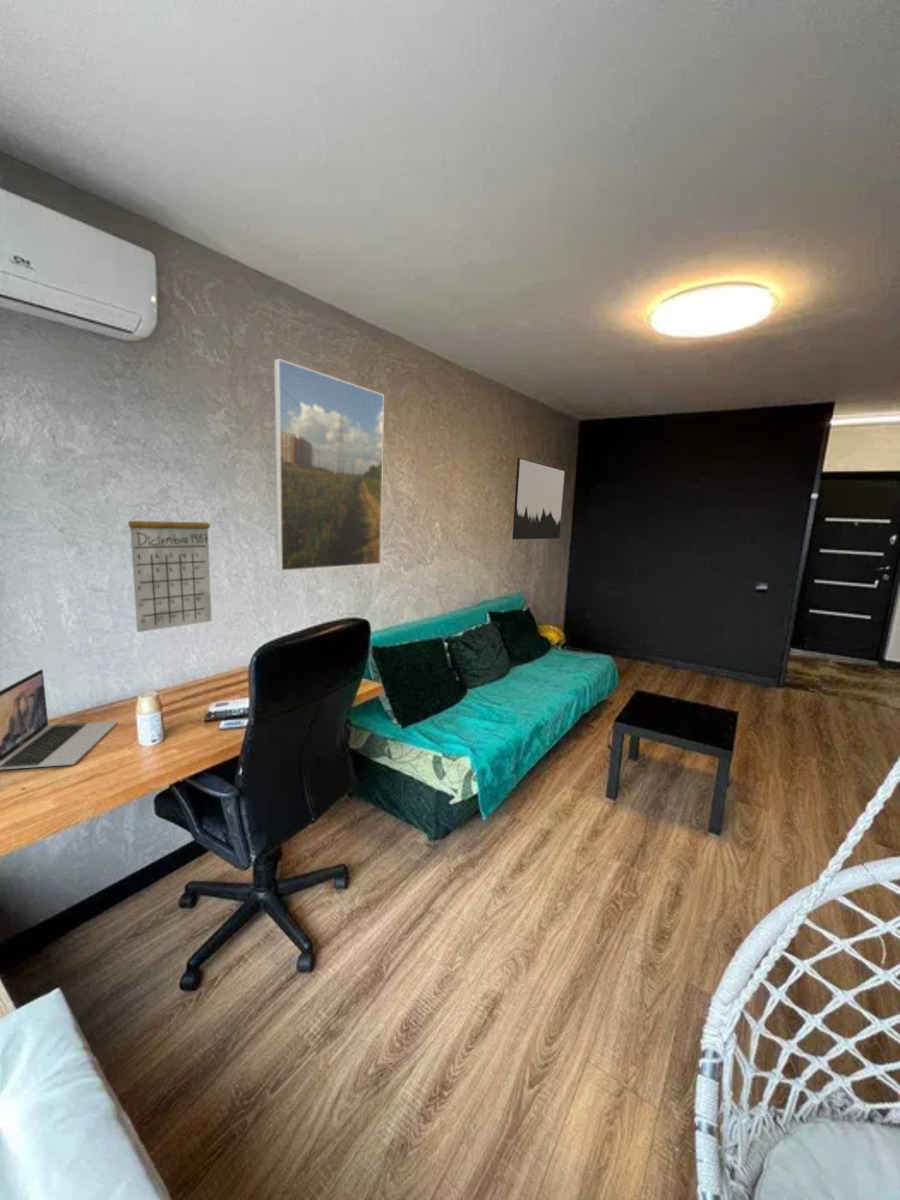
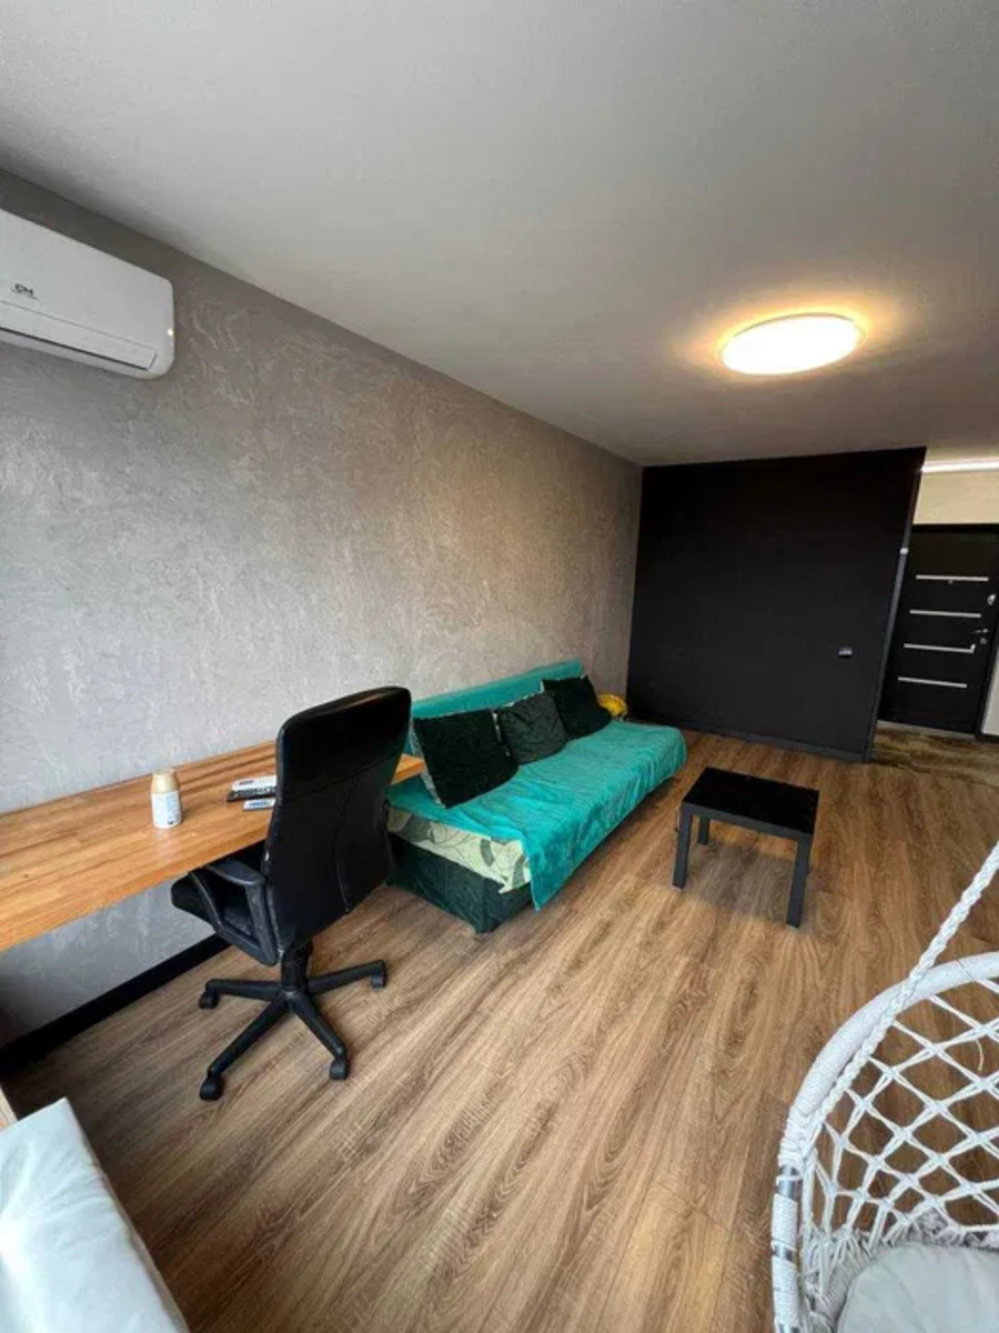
- calendar [127,495,213,633]
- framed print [273,358,385,572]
- laptop [0,668,117,771]
- wall art [512,457,566,540]
